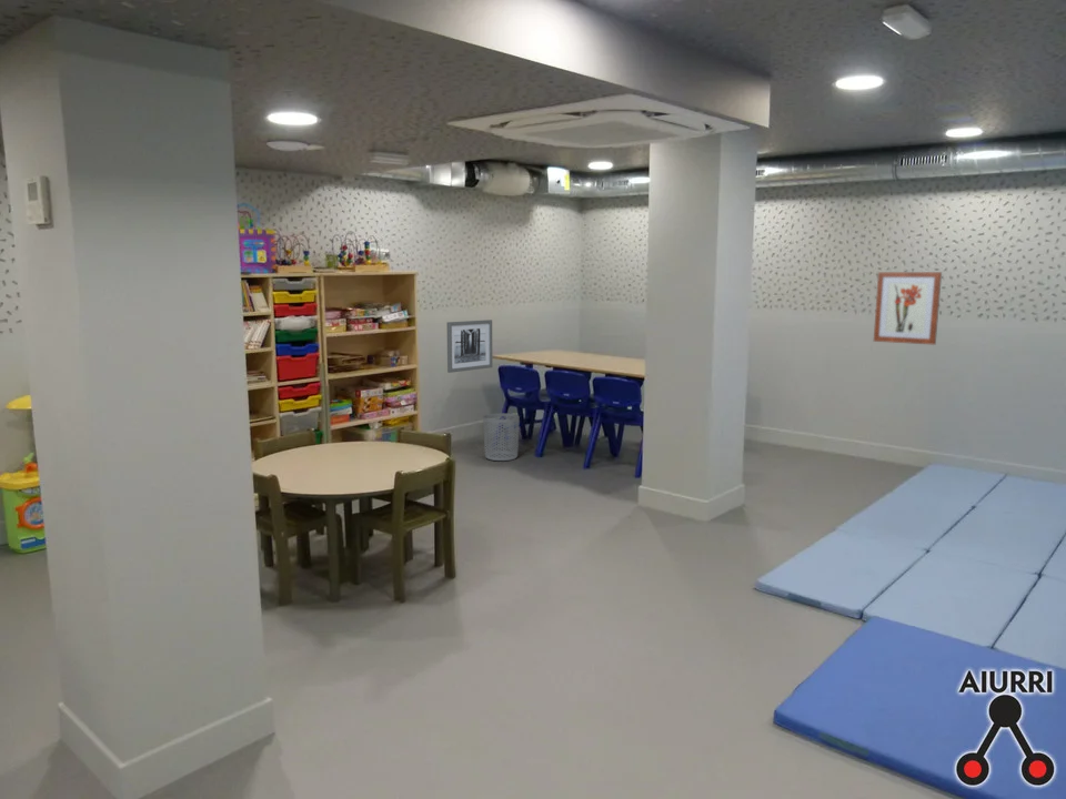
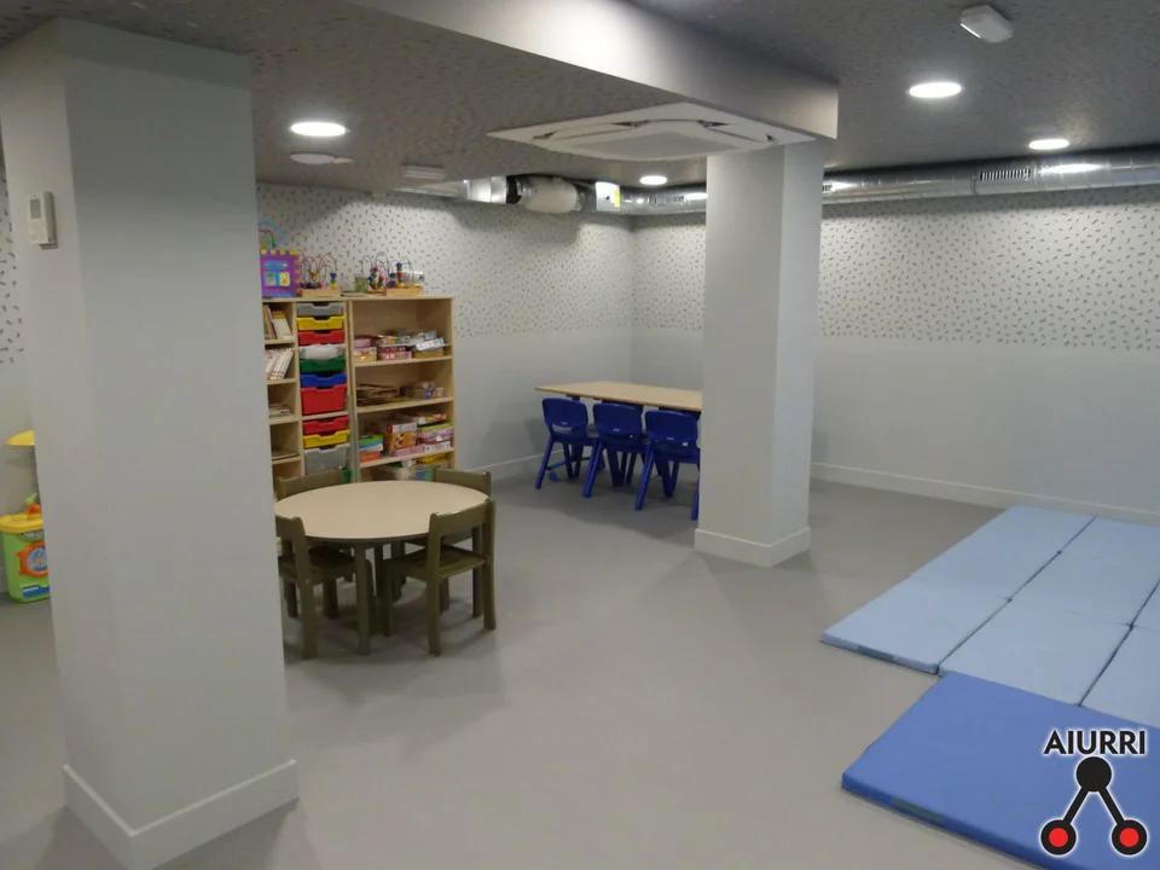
- wall art [445,318,493,374]
- waste bin [482,413,521,462]
- wall art [873,271,943,346]
